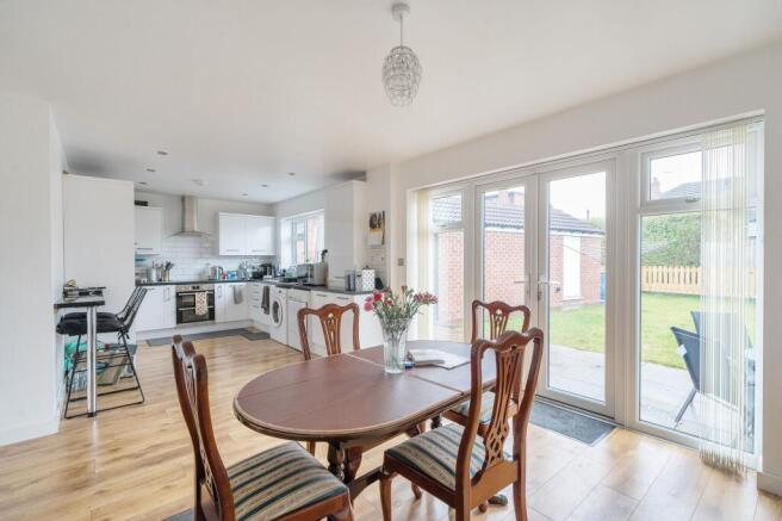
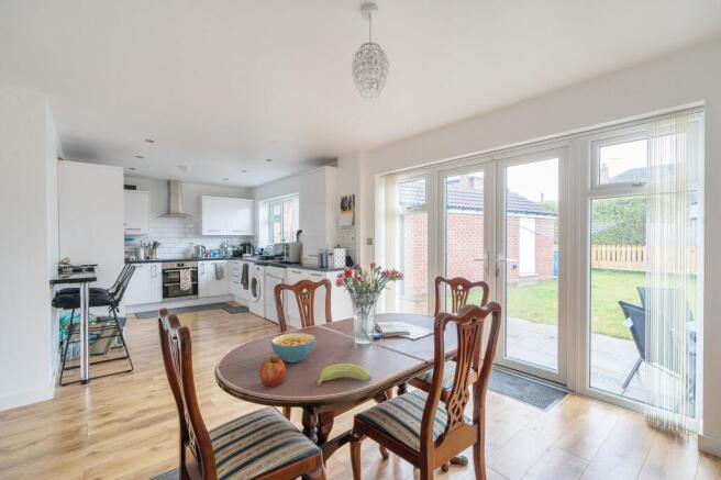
+ banana [315,362,373,387]
+ fruit [258,356,287,388]
+ cereal bowl [270,332,317,364]
